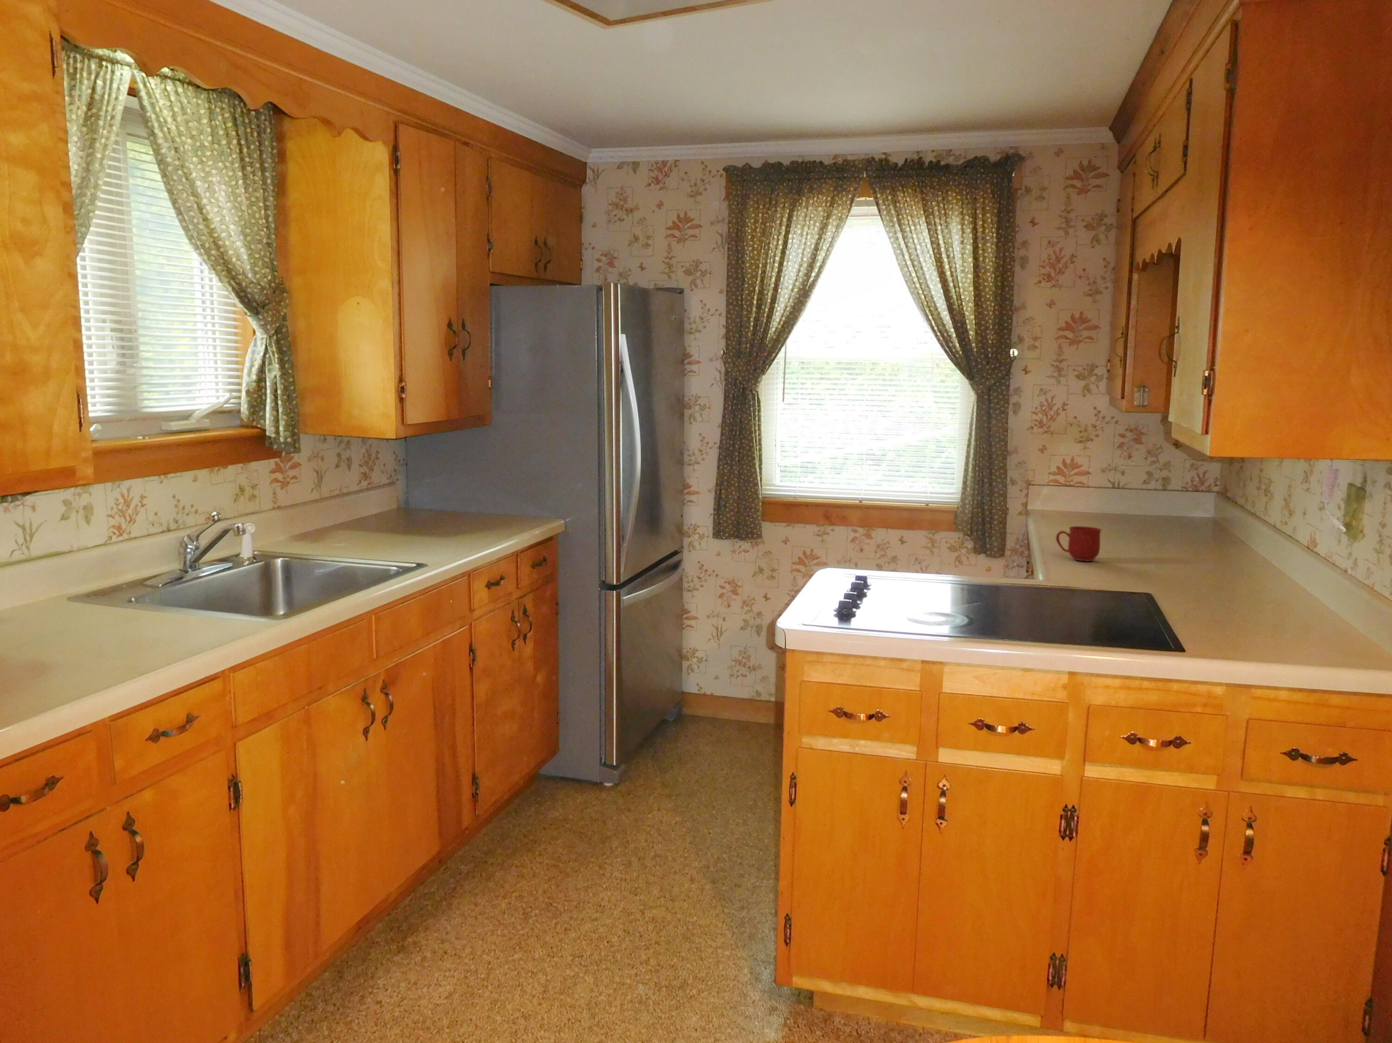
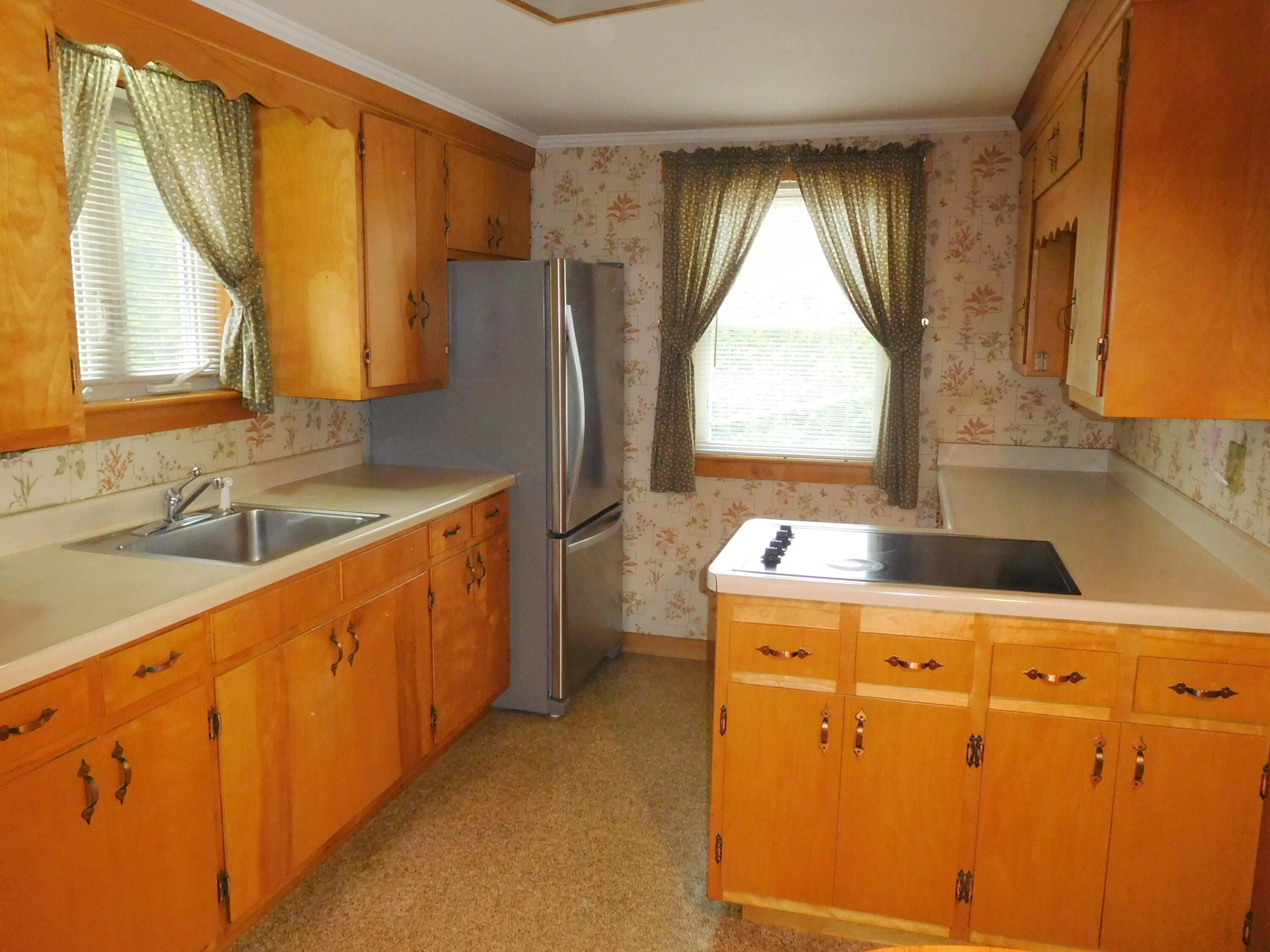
- mug [1056,526,1102,562]
